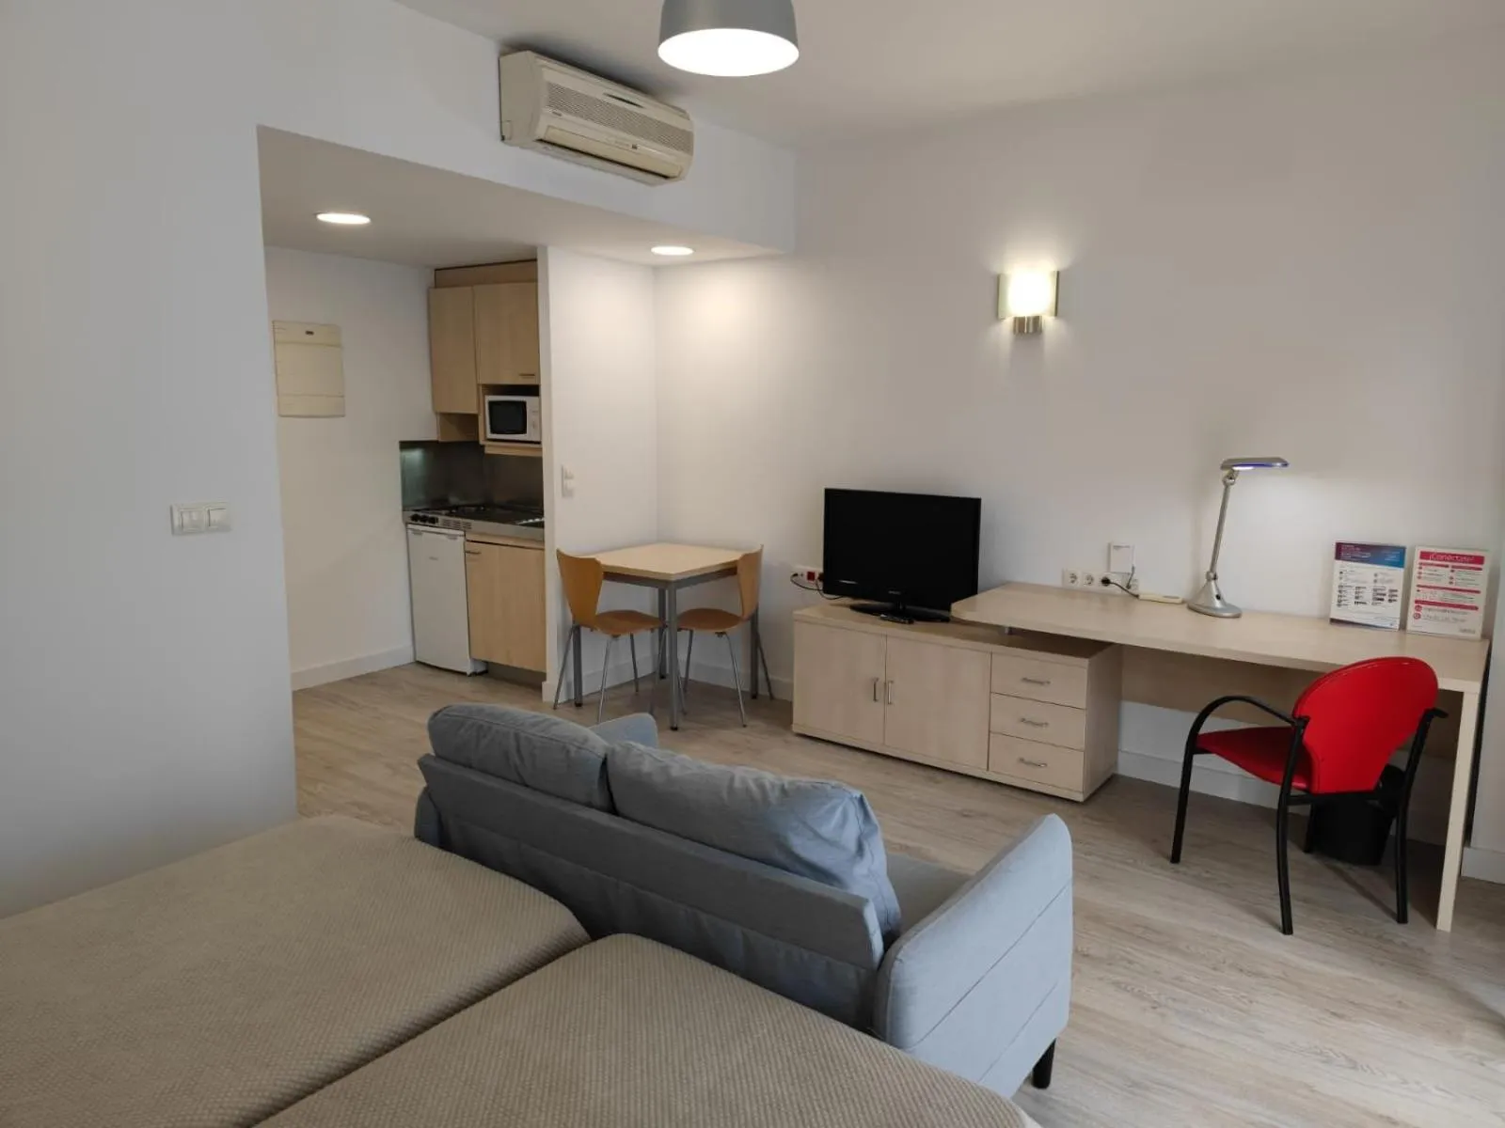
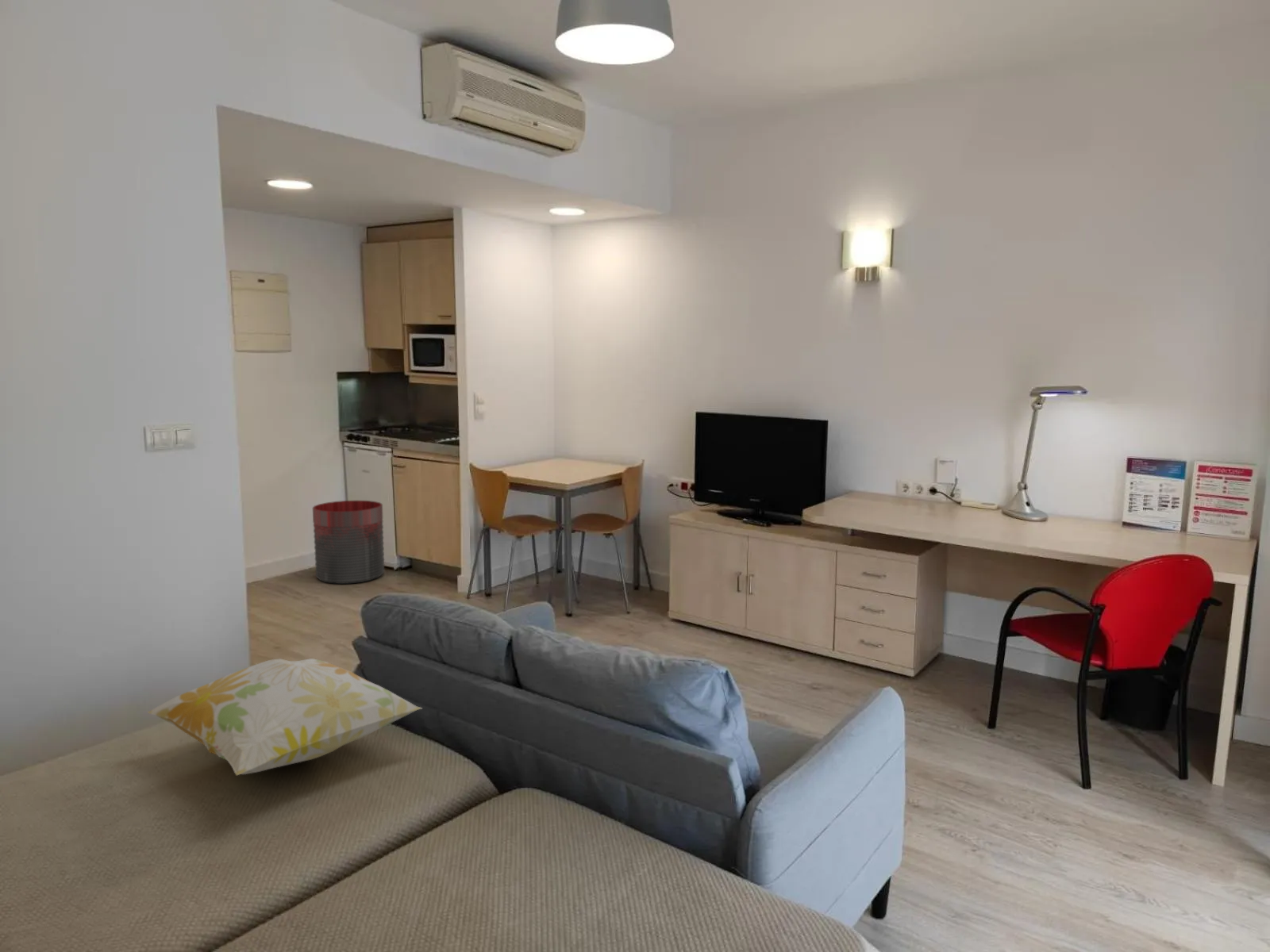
+ trash can [312,500,386,585]
+ decorative pillow [147,658,422,776]
